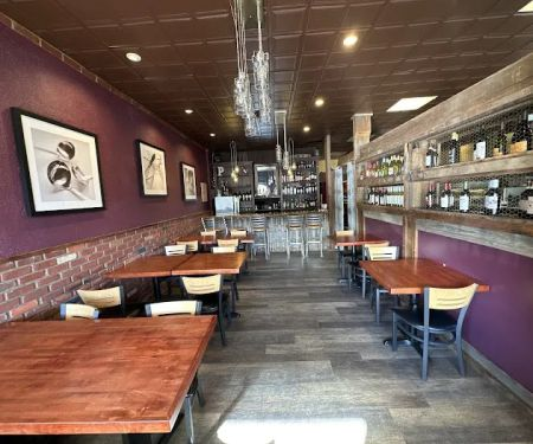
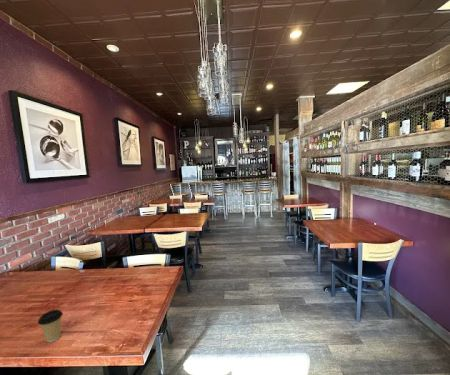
+ coffee cup [37,309,64,343]
